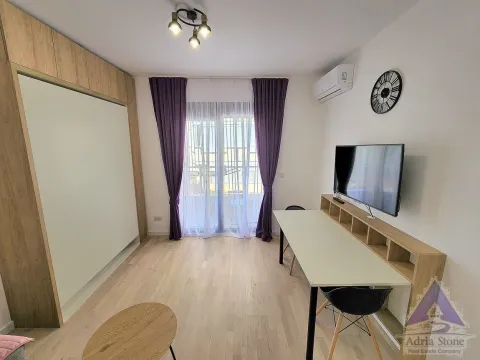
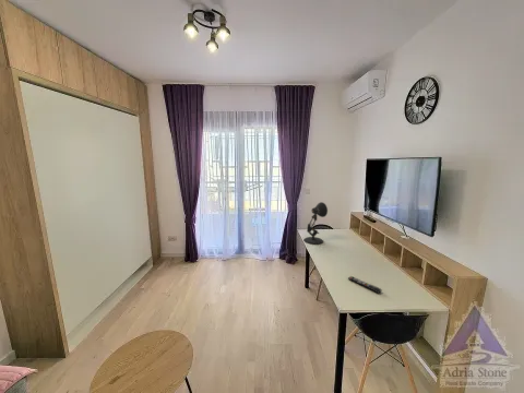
+ remote control [347,275,383,295]
+ desk lamp [302,201,329,246]
